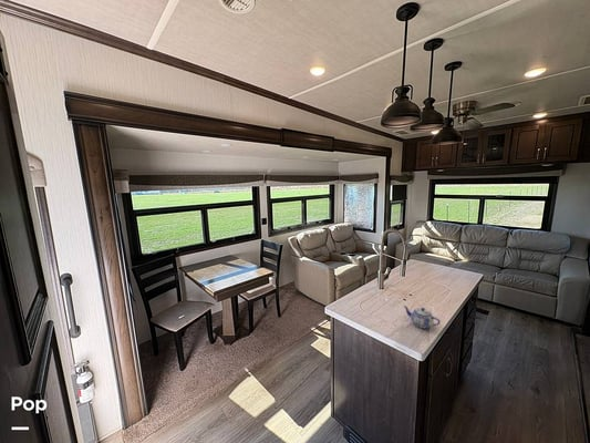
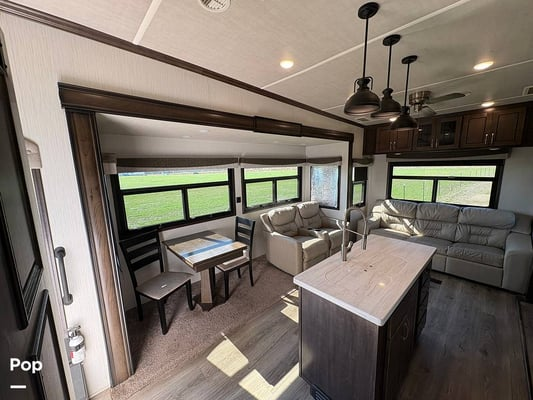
- teapot [403,305,442,329]
